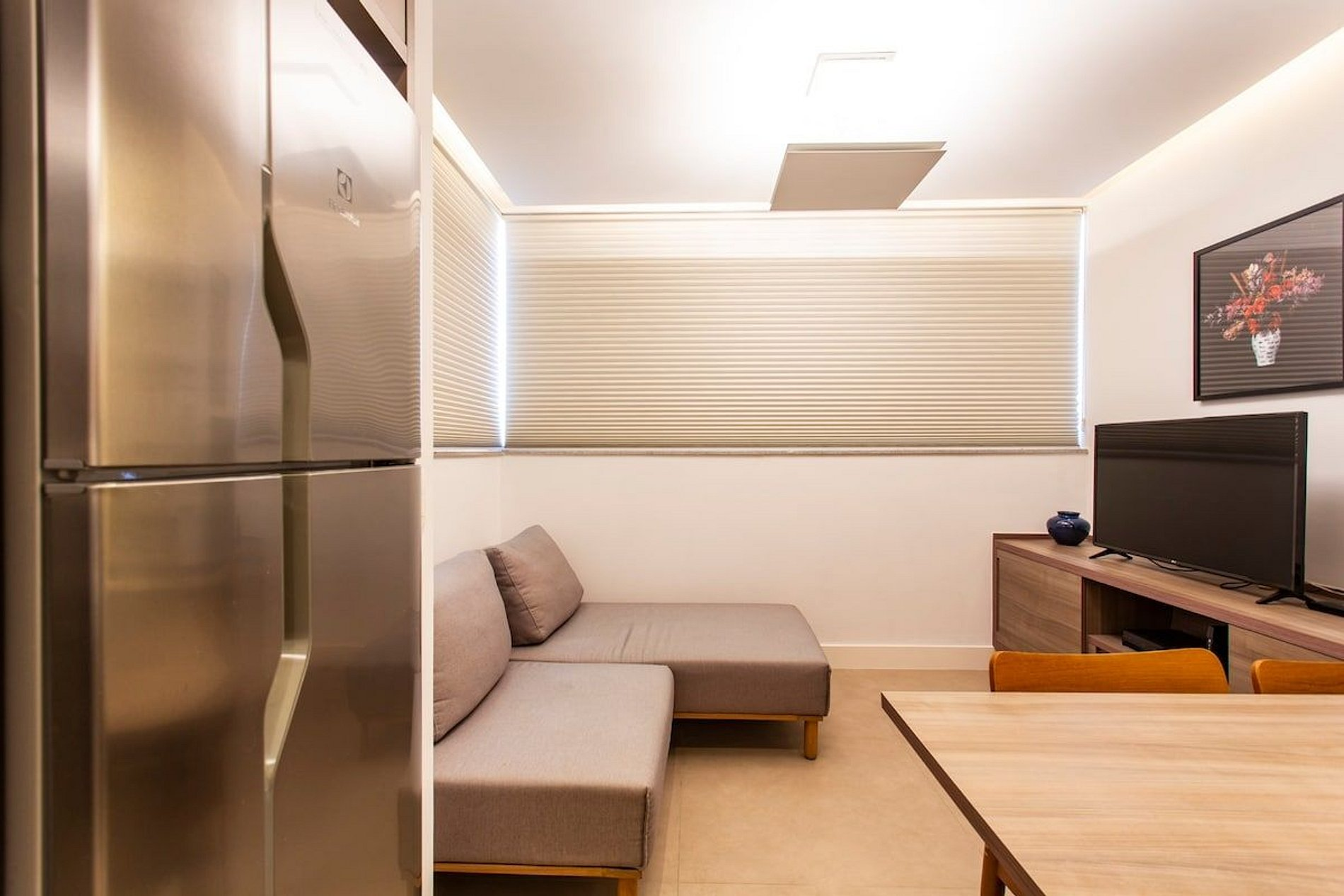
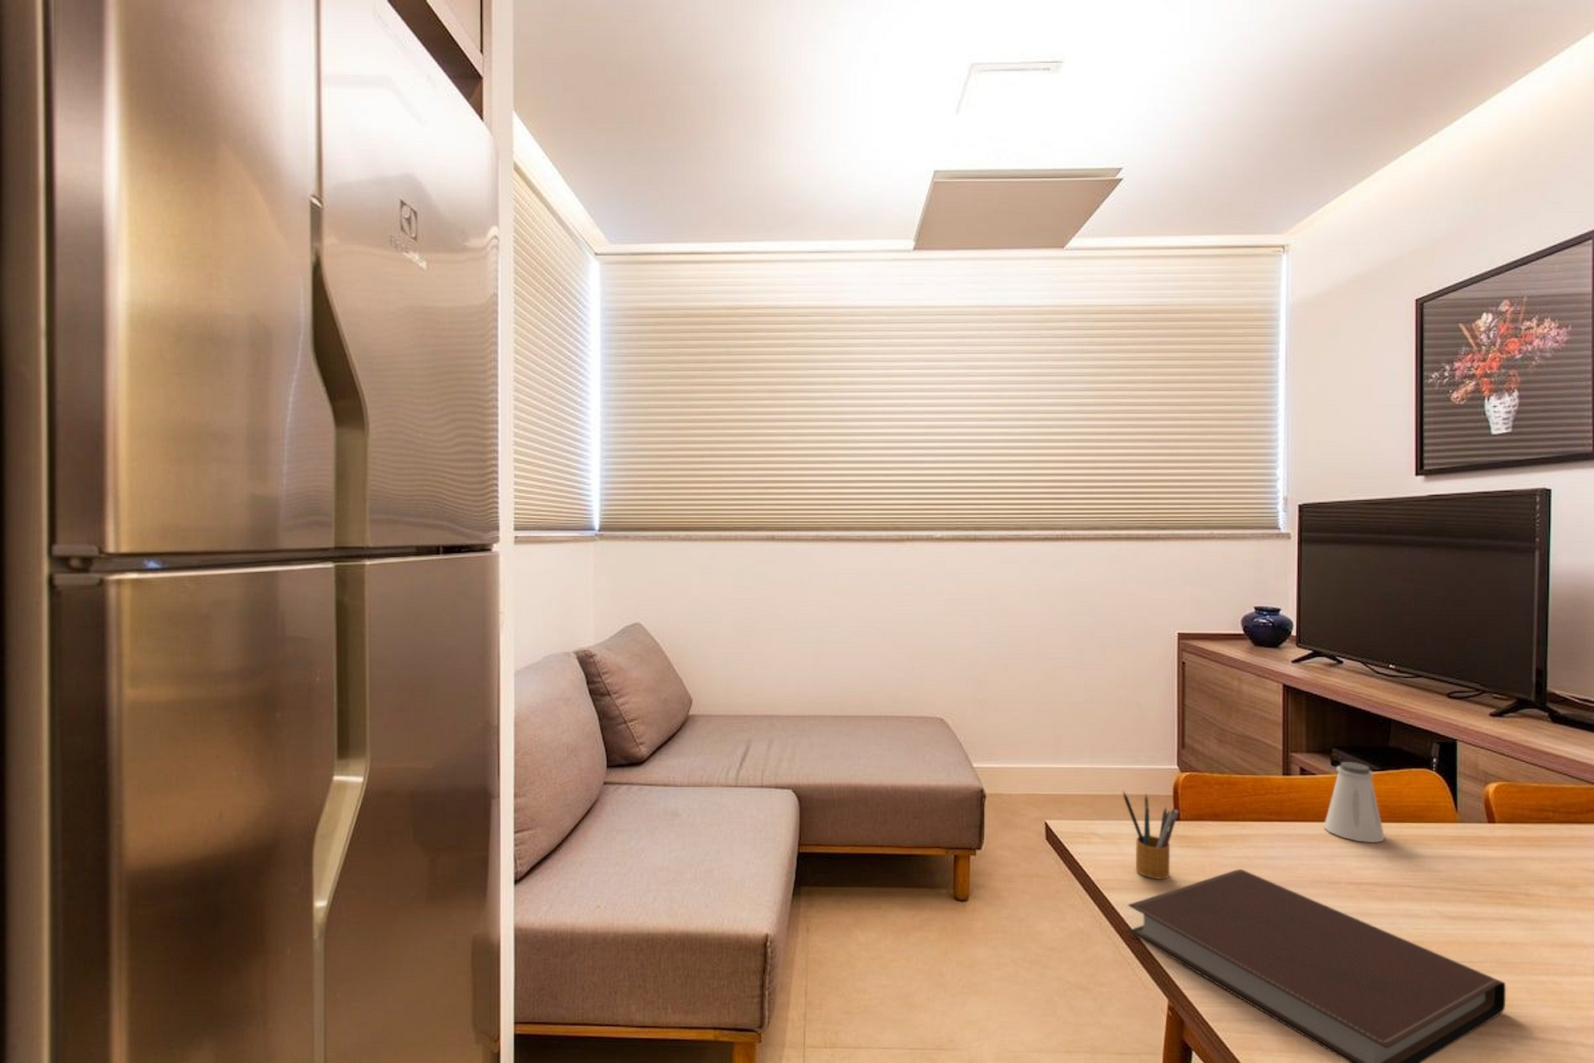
+ notebook [1127,868,1506,1063]
+ saltshaker [1324,760,1385,844]
+ pencil box [1122,790,1180,880]
